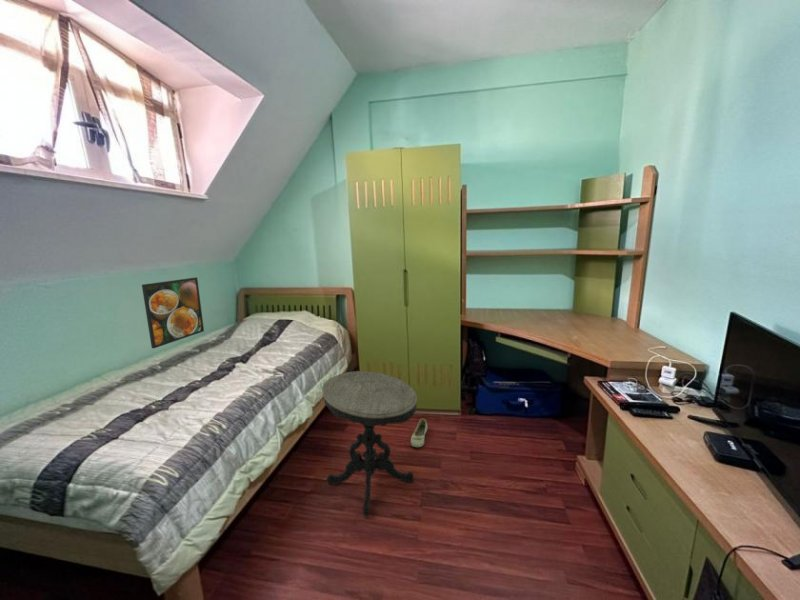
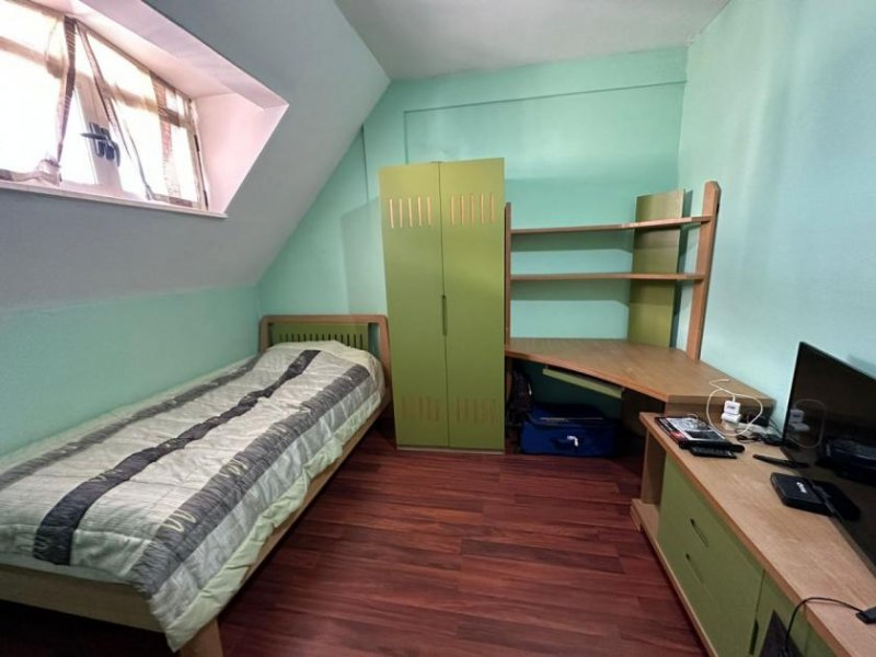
- side table [321,370,418,518]
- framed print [141,277,205,349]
- shoe [410,418,428,448]
